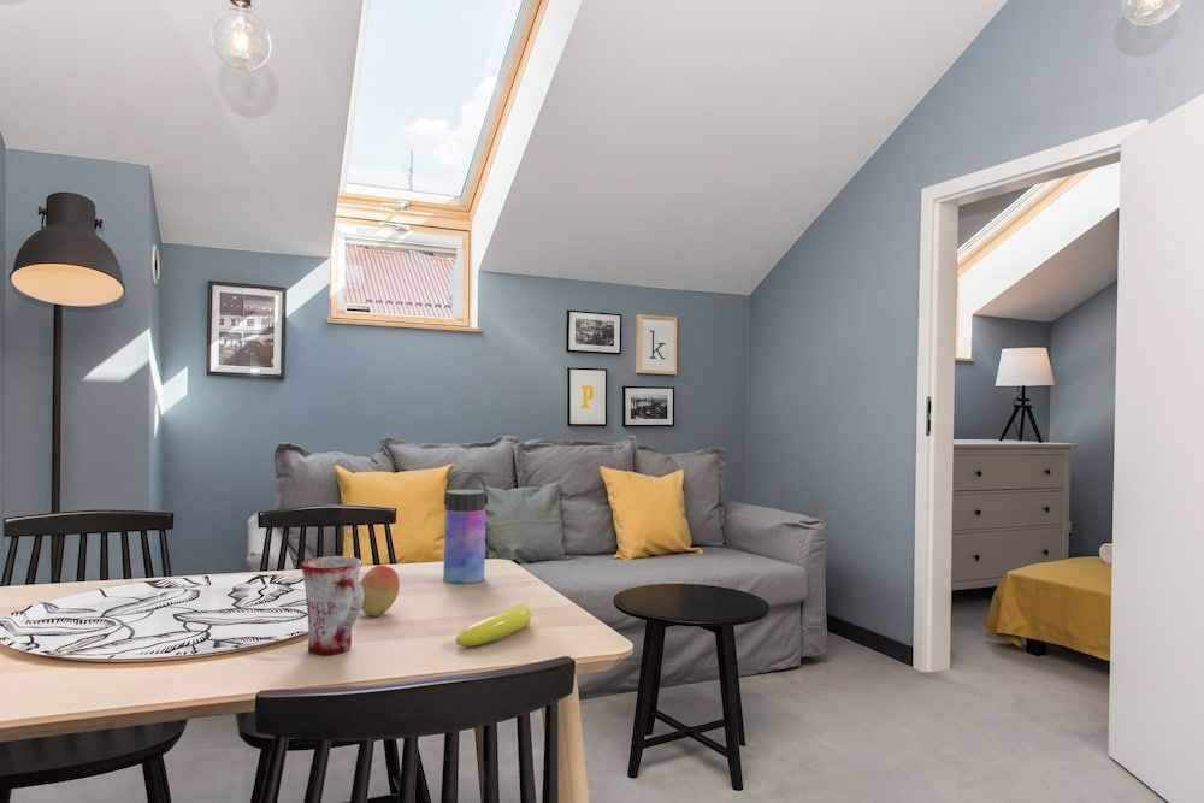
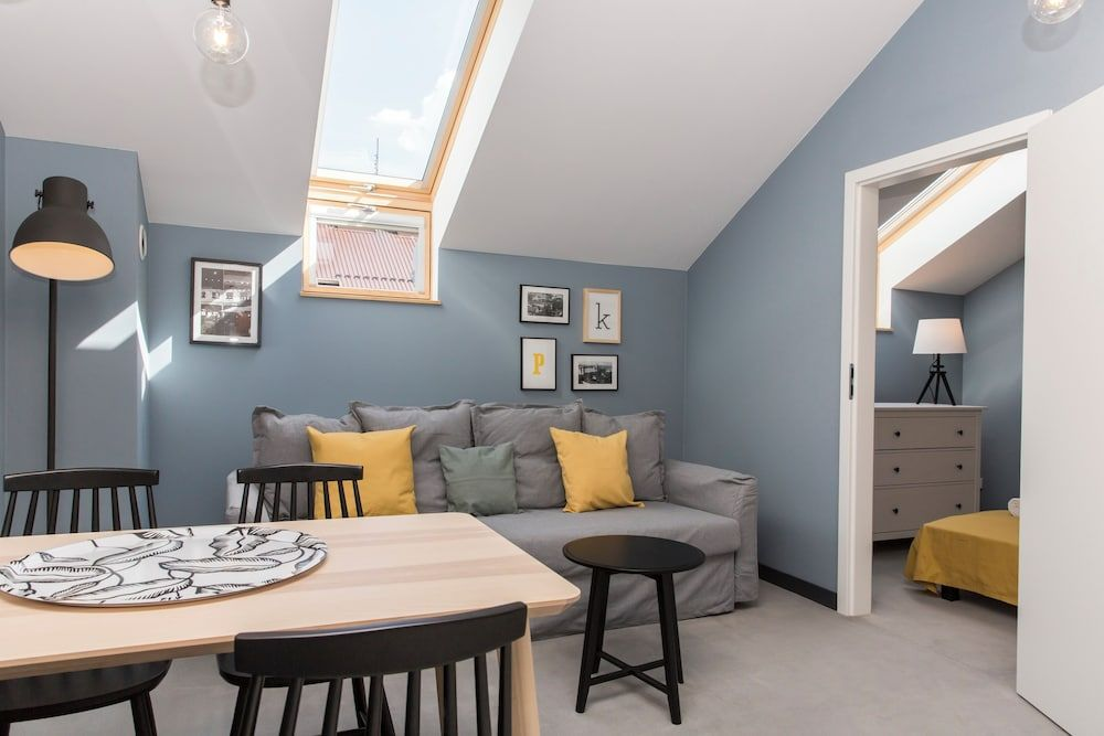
- mug [300,555,364,656]
- water bottle [442,471,489,584]
- fruit [360,563,401,618]
- banana [455,603,532,648]
